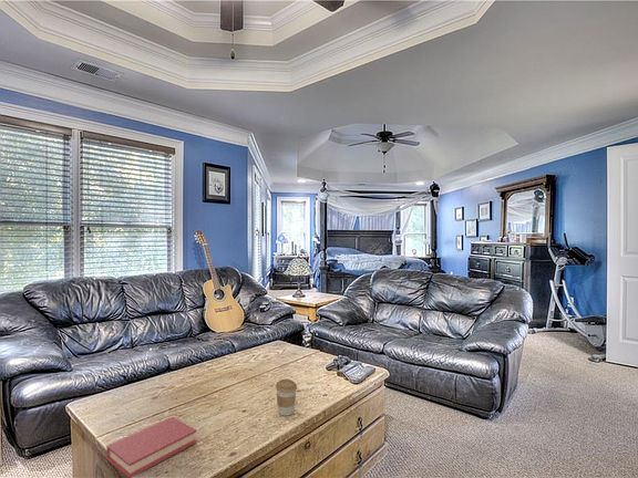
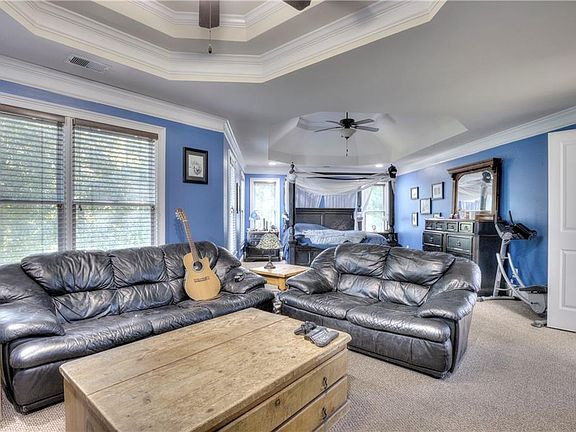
- coffee cup [275,378,298,417]
- book [105,416,197,478]
